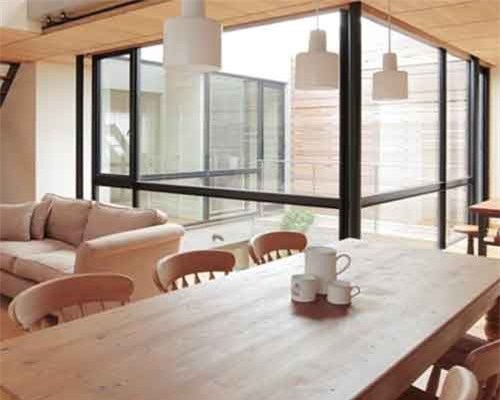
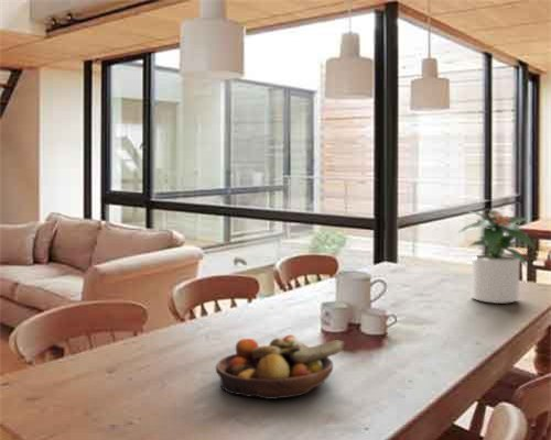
+ potted plant [454,209,538,305]
+ fruit bowl [215,333,346,400]
